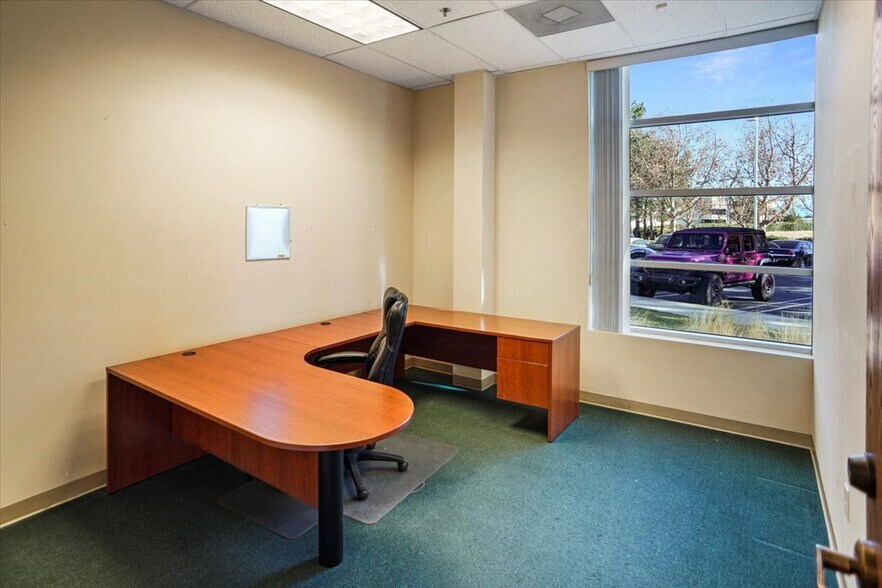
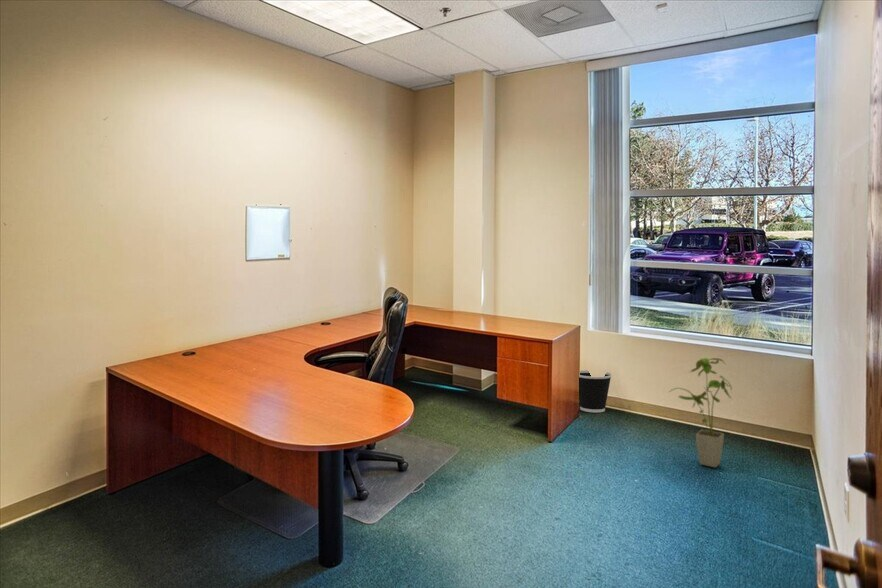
+ wastebasket [578,369,613,413]
+ house plant [668,357,733,468]
